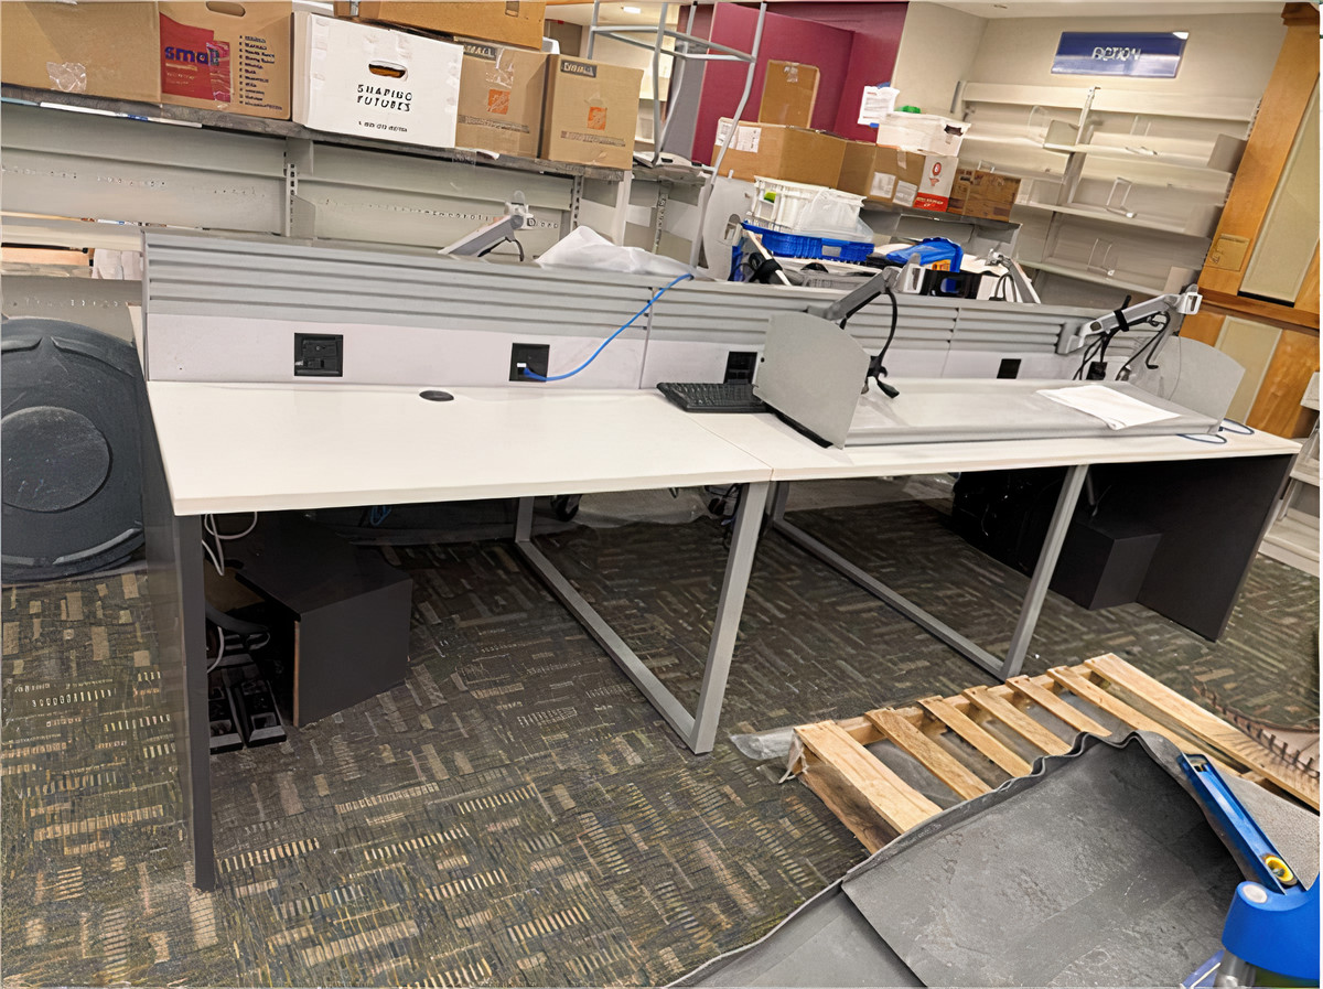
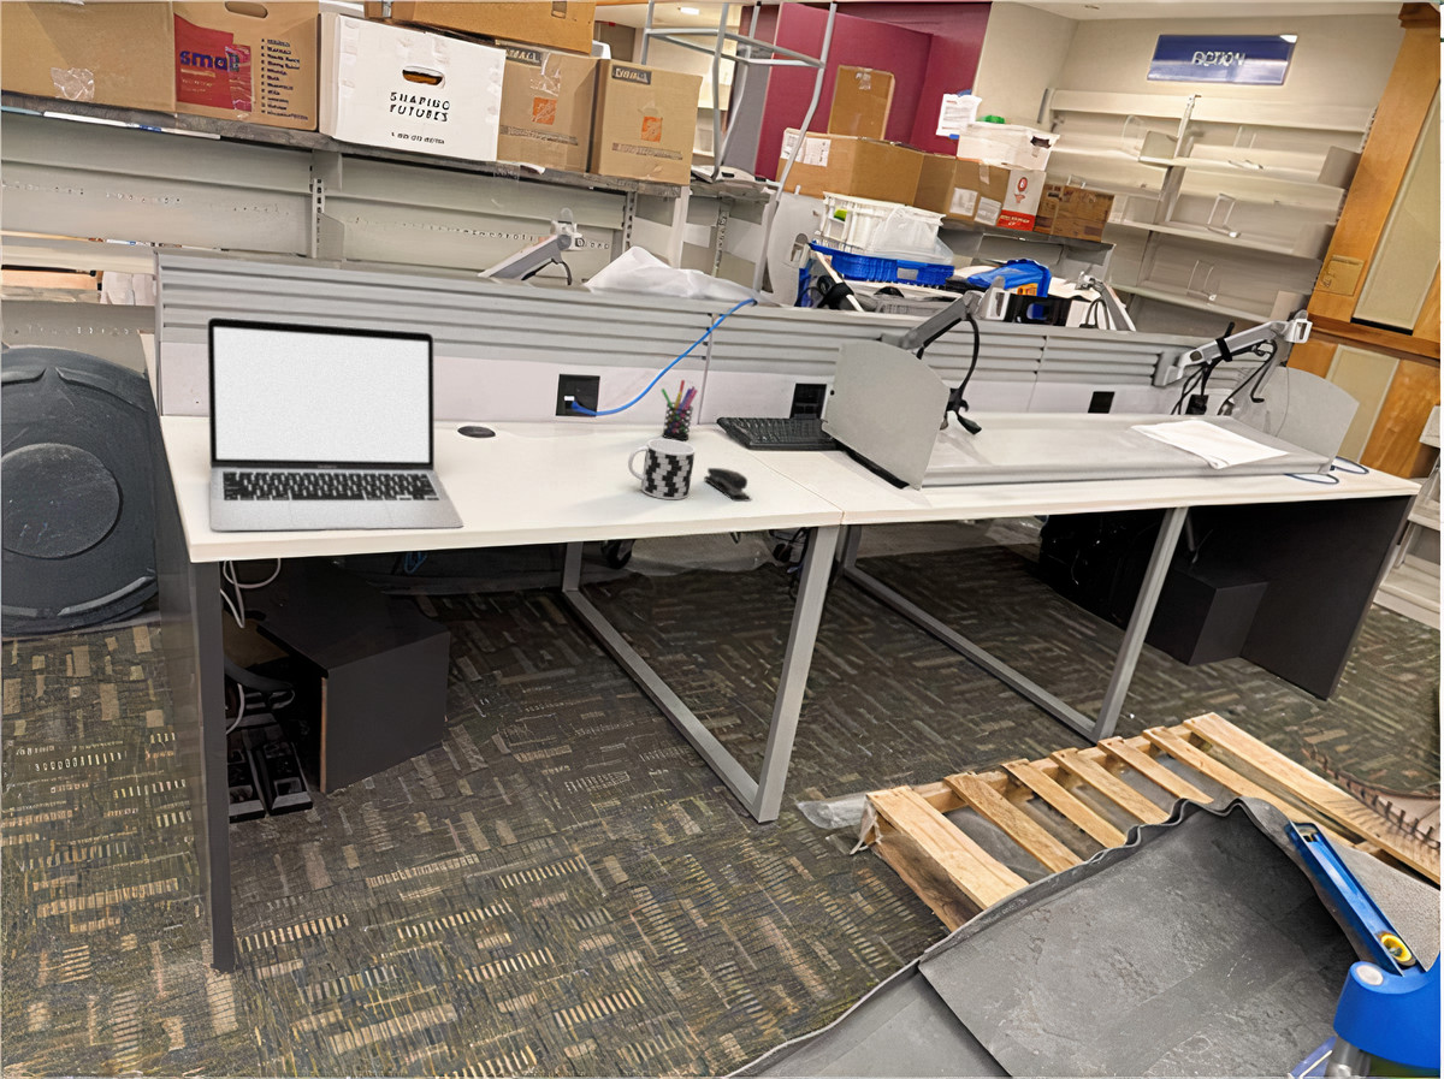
+ laptop [206,316,464,532]
+ cup [627,438,697,500]
+ stapler [703,467,753,503]
+ pen holder [661,379,699,441]
